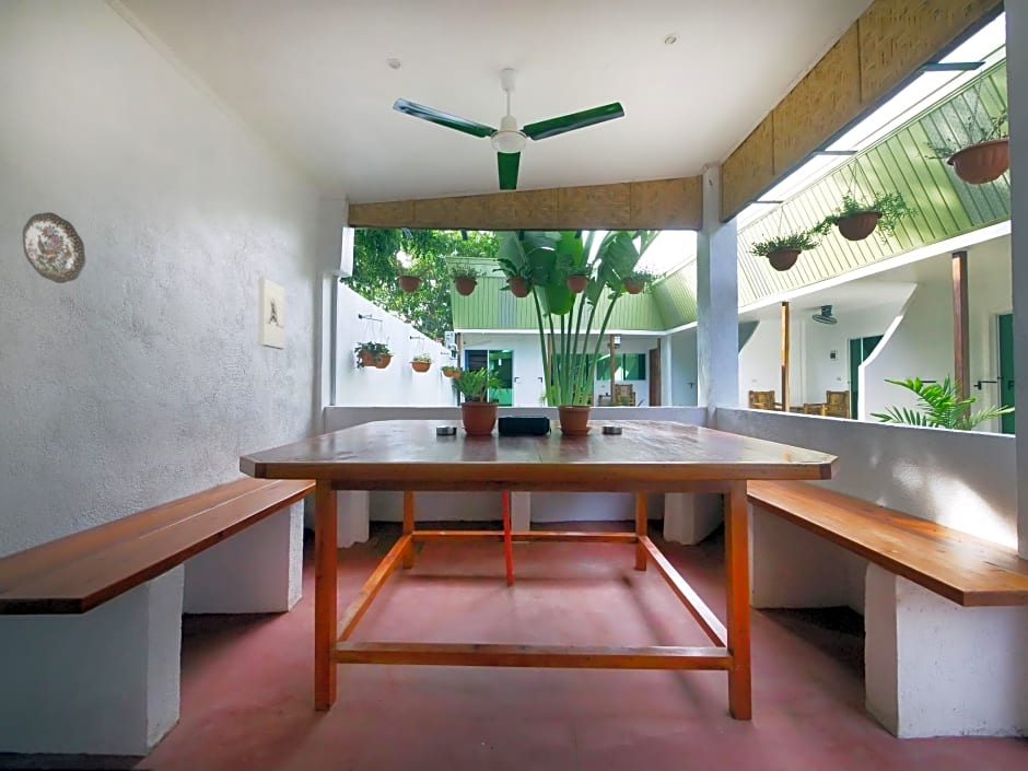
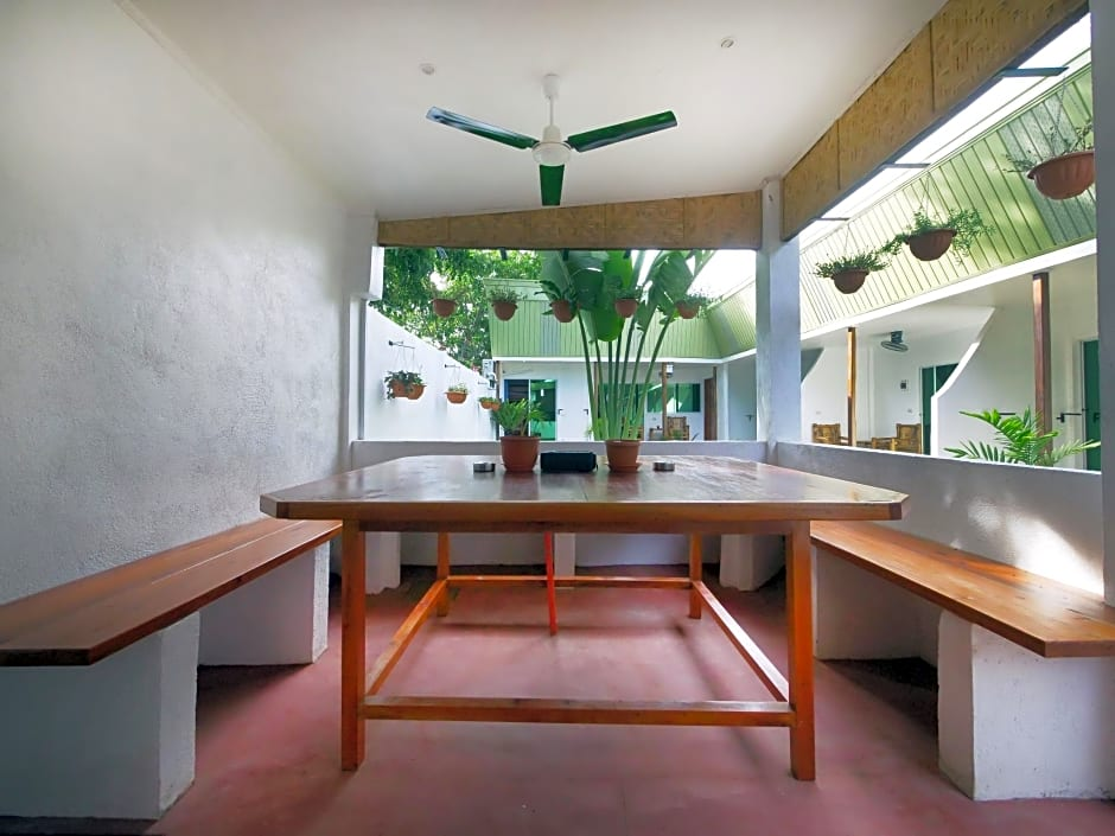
- decorative plate [22,211,86,284]
- wall sculpture [257,277,285,350]
